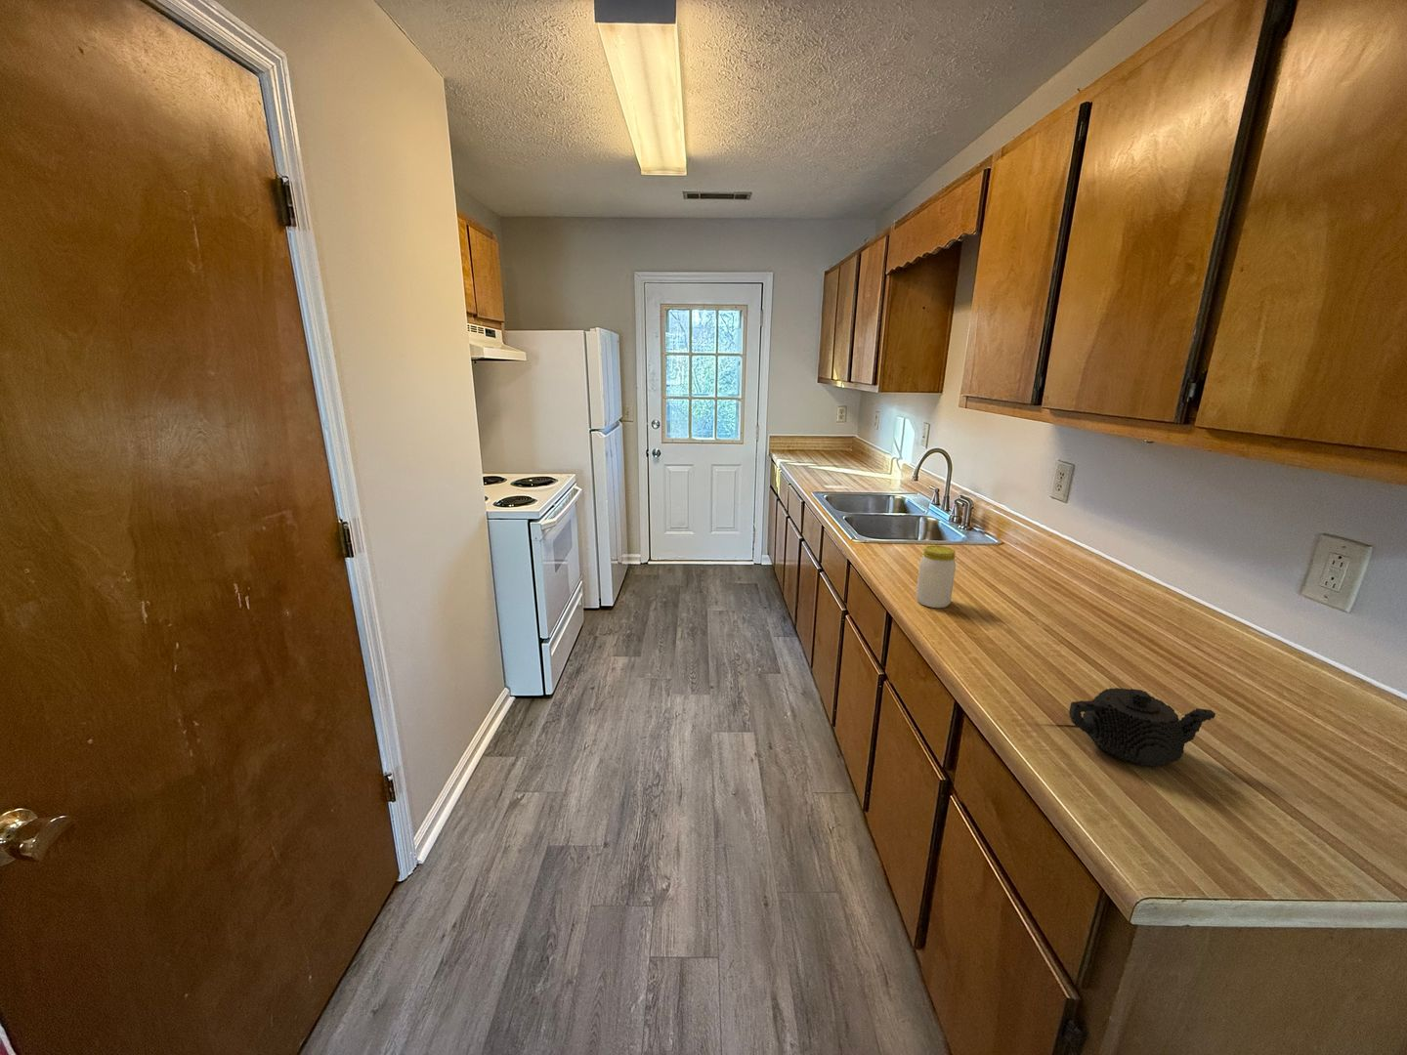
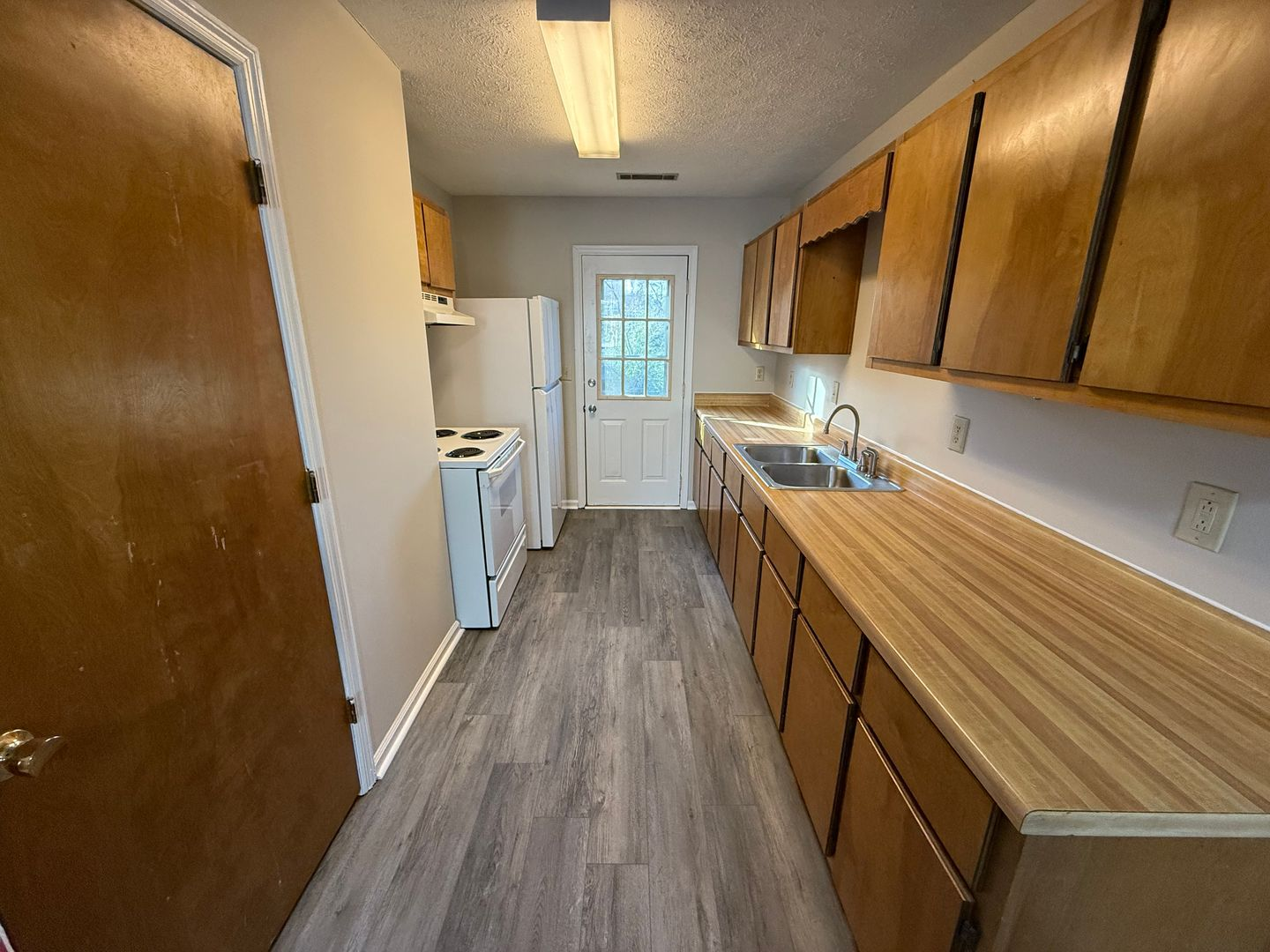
- jar [915,544,956,608]
- teapot [1068,687,1216,768]
